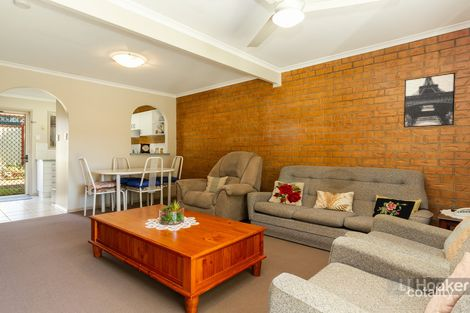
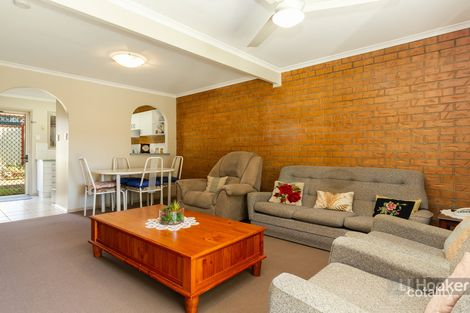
- wall art [403,72,456,129]
